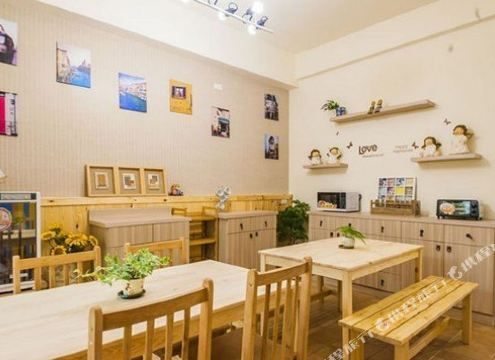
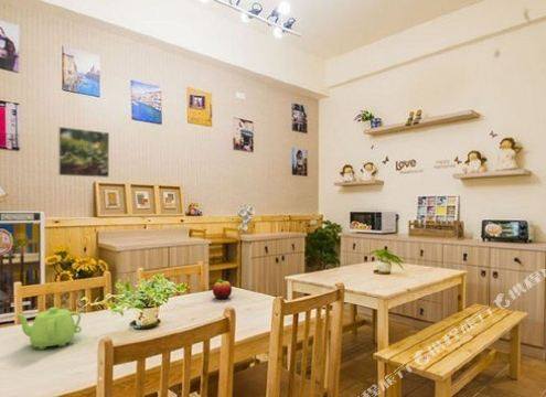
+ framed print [57,126,110,179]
+ teapot [13,307,83,351]
+ fruit [212,278,233,300]
